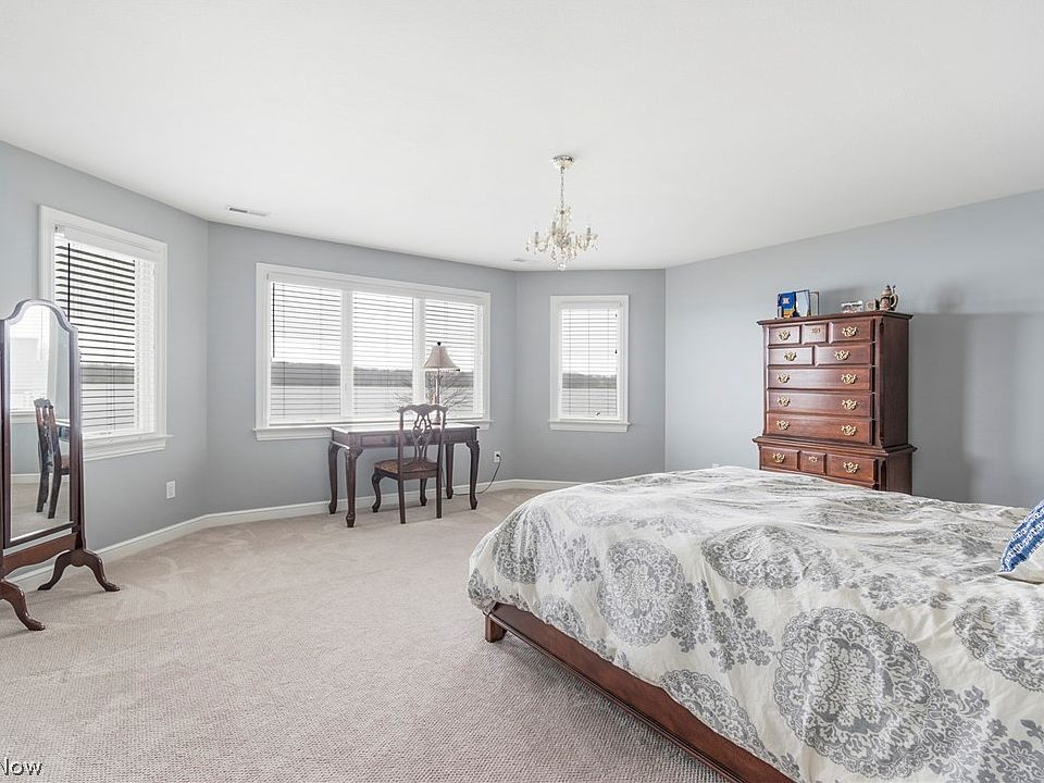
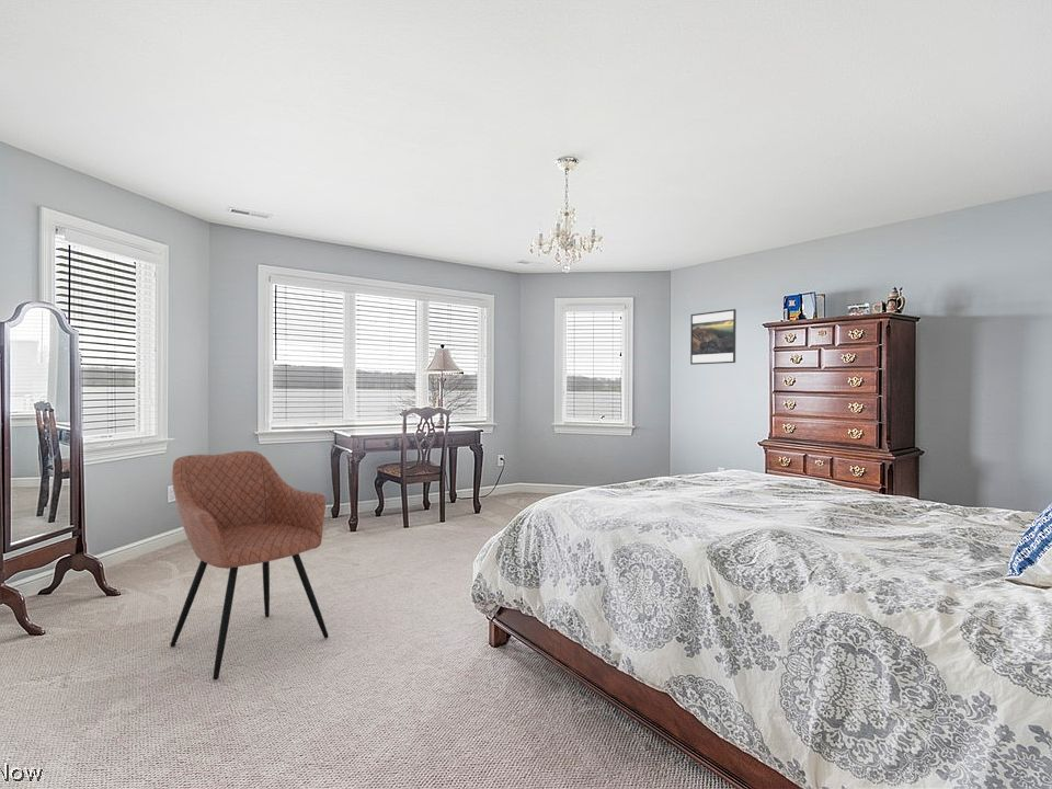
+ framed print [689,308,737,366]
+ armchair [169,450,330,682]
